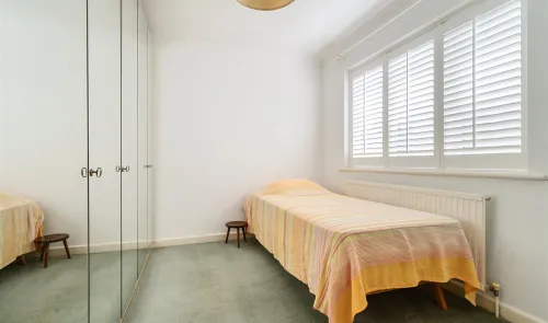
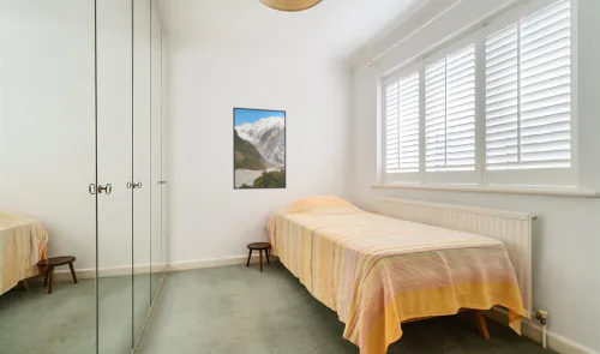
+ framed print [232,107,287,191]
